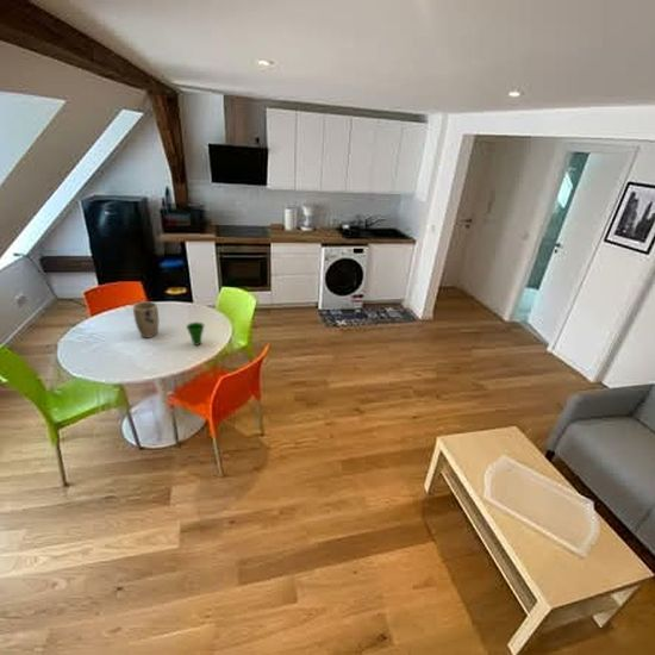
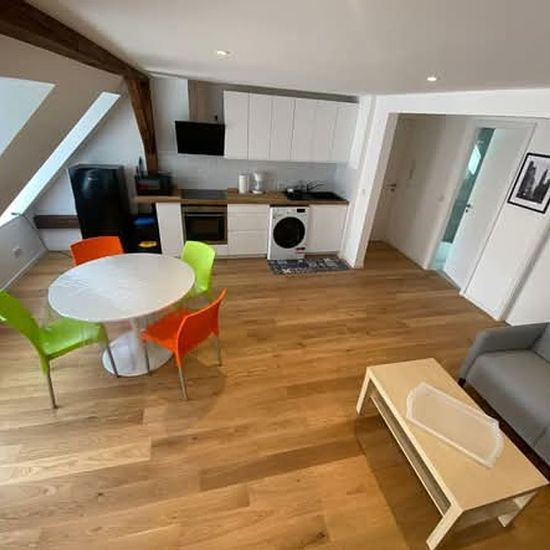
- flower pot [185,322,206,347]
- plant pot [132,300,160,338]
